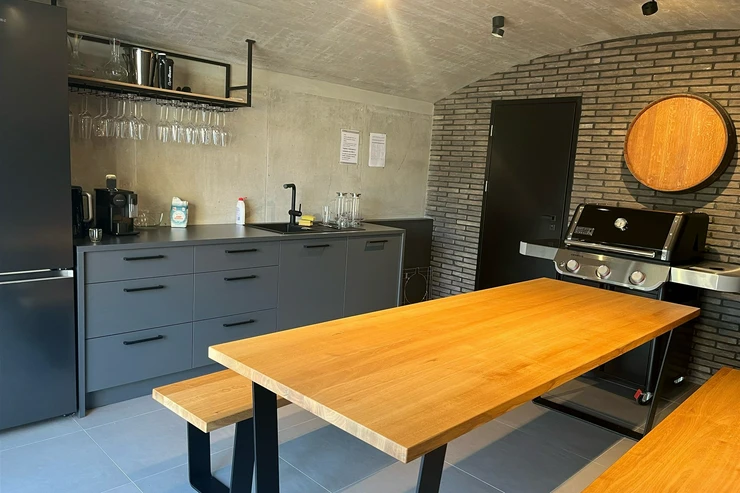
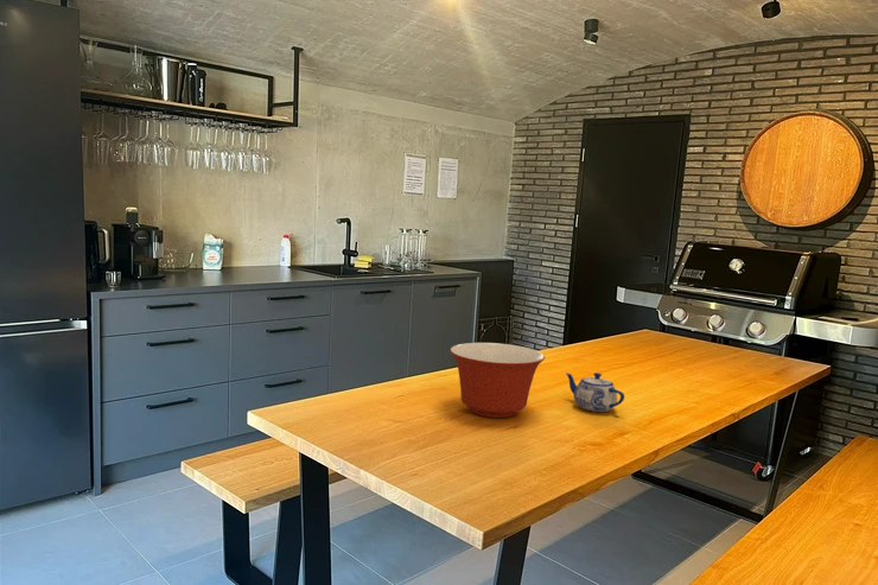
+ teapot [565,371,625,413]
+ mixing bowl [448,342,546,419]
